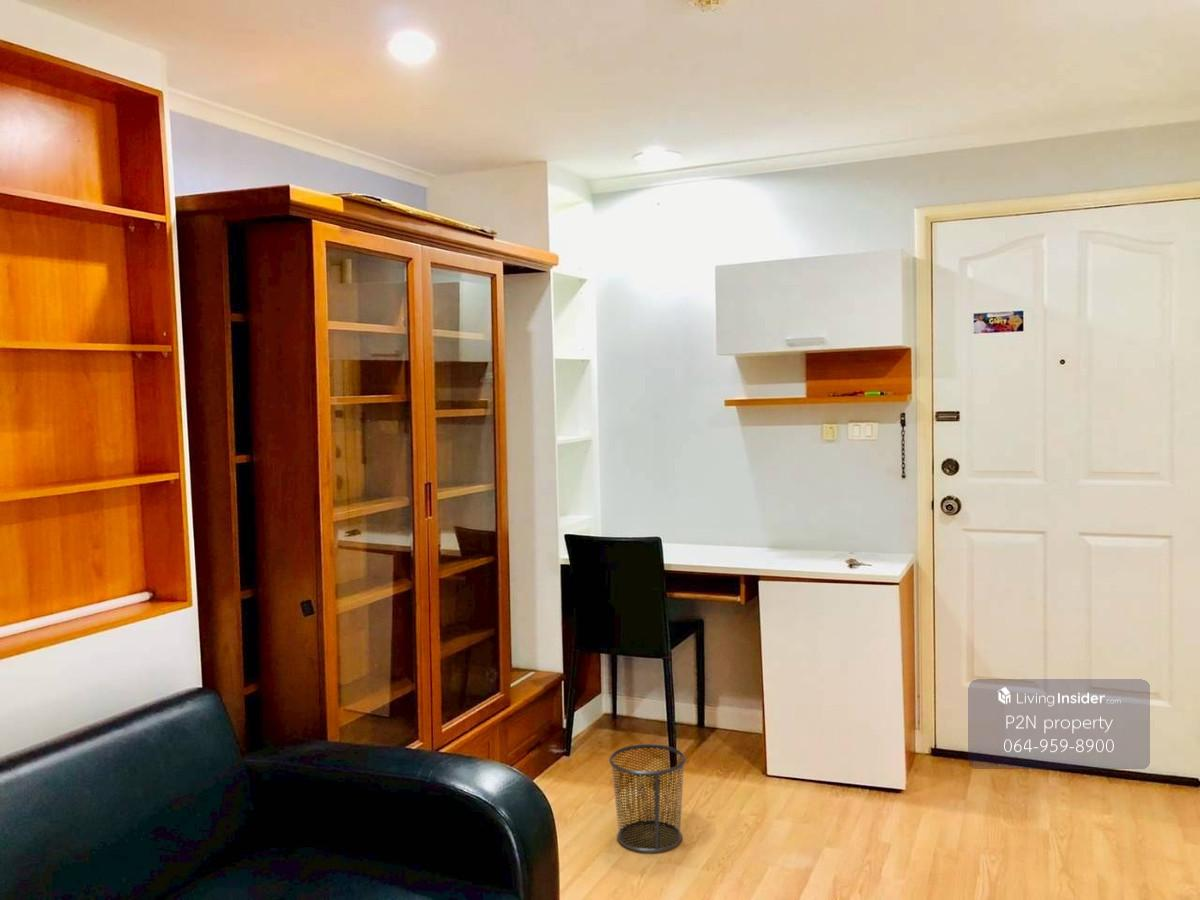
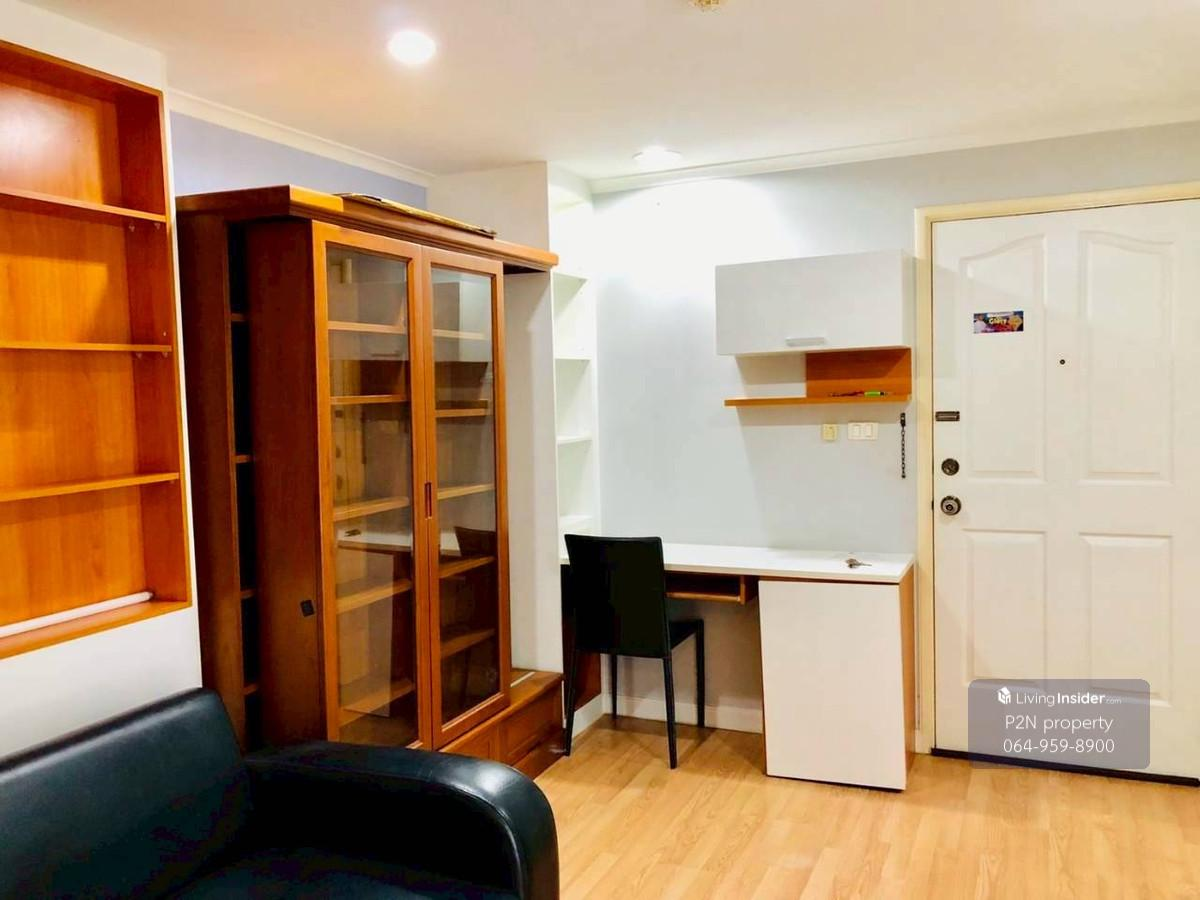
- waste bin [608,743,687,853]
